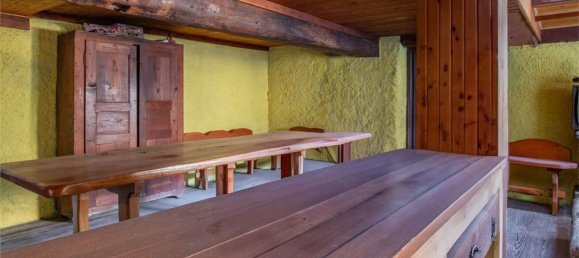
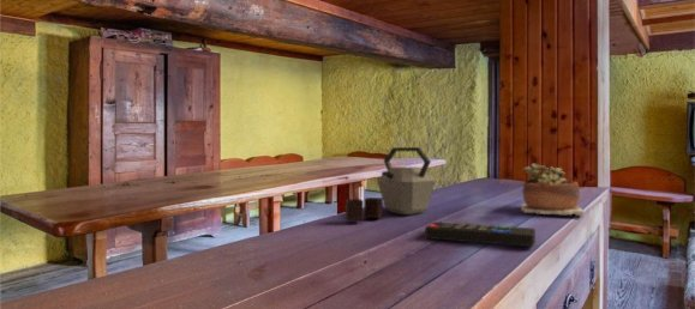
+ kettle [344,146,437,222]
+ succulent plant [520,163,585,217]
+ remote control [424,220,537,248]
